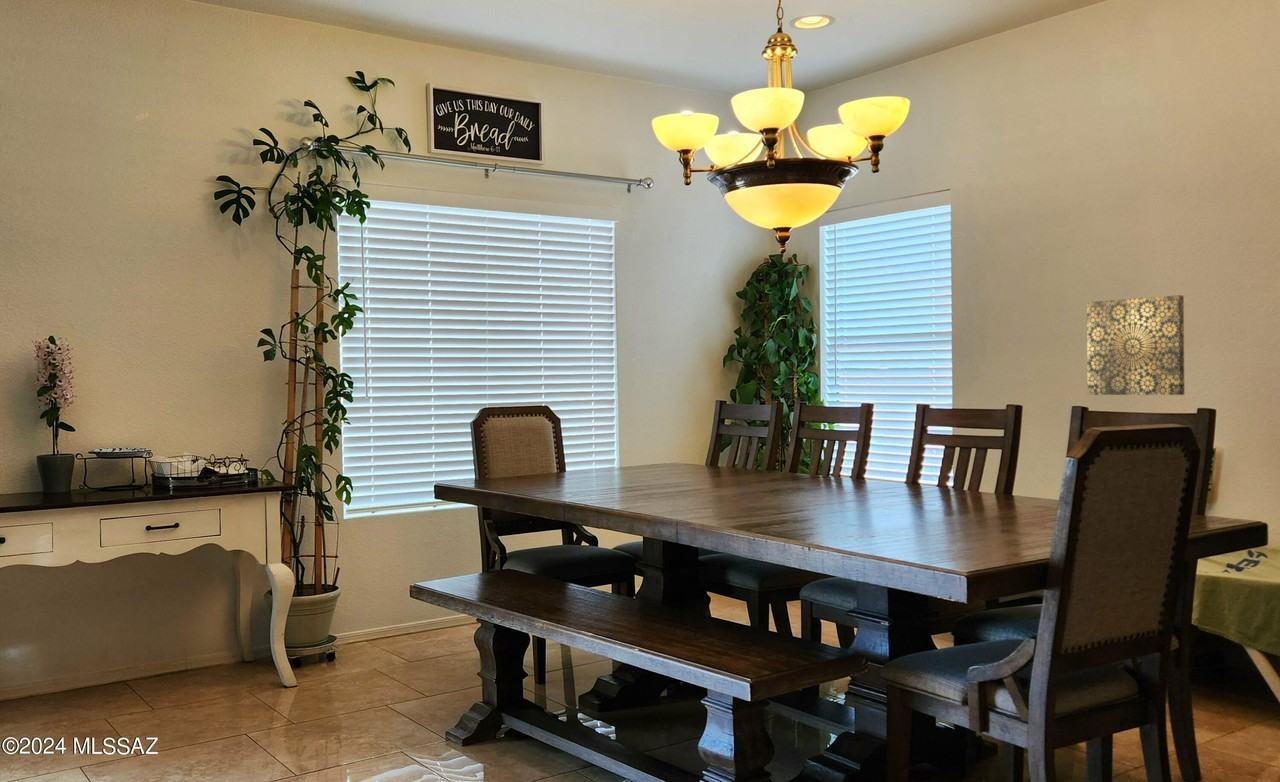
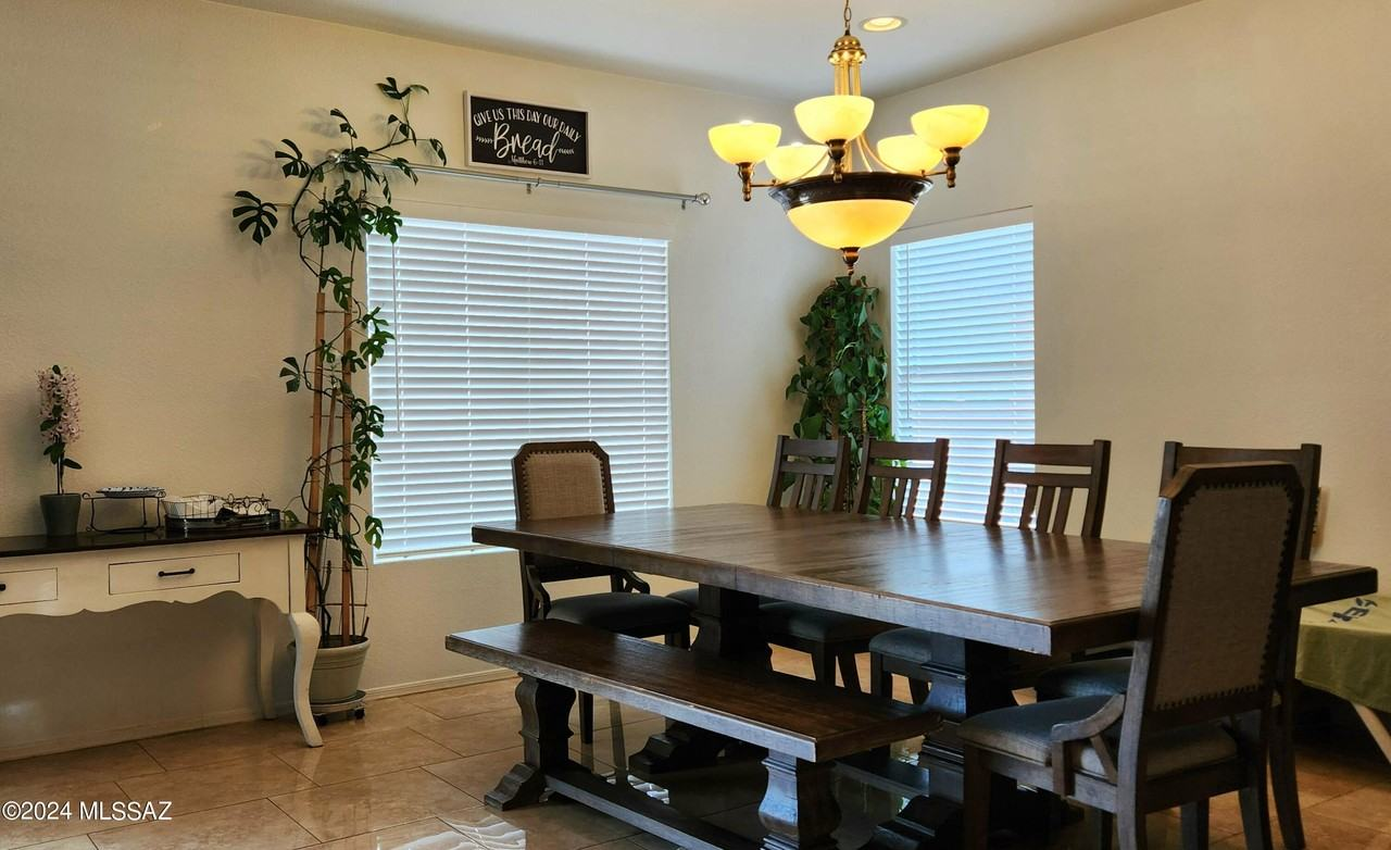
- wall art [1086,294,1186,396]
